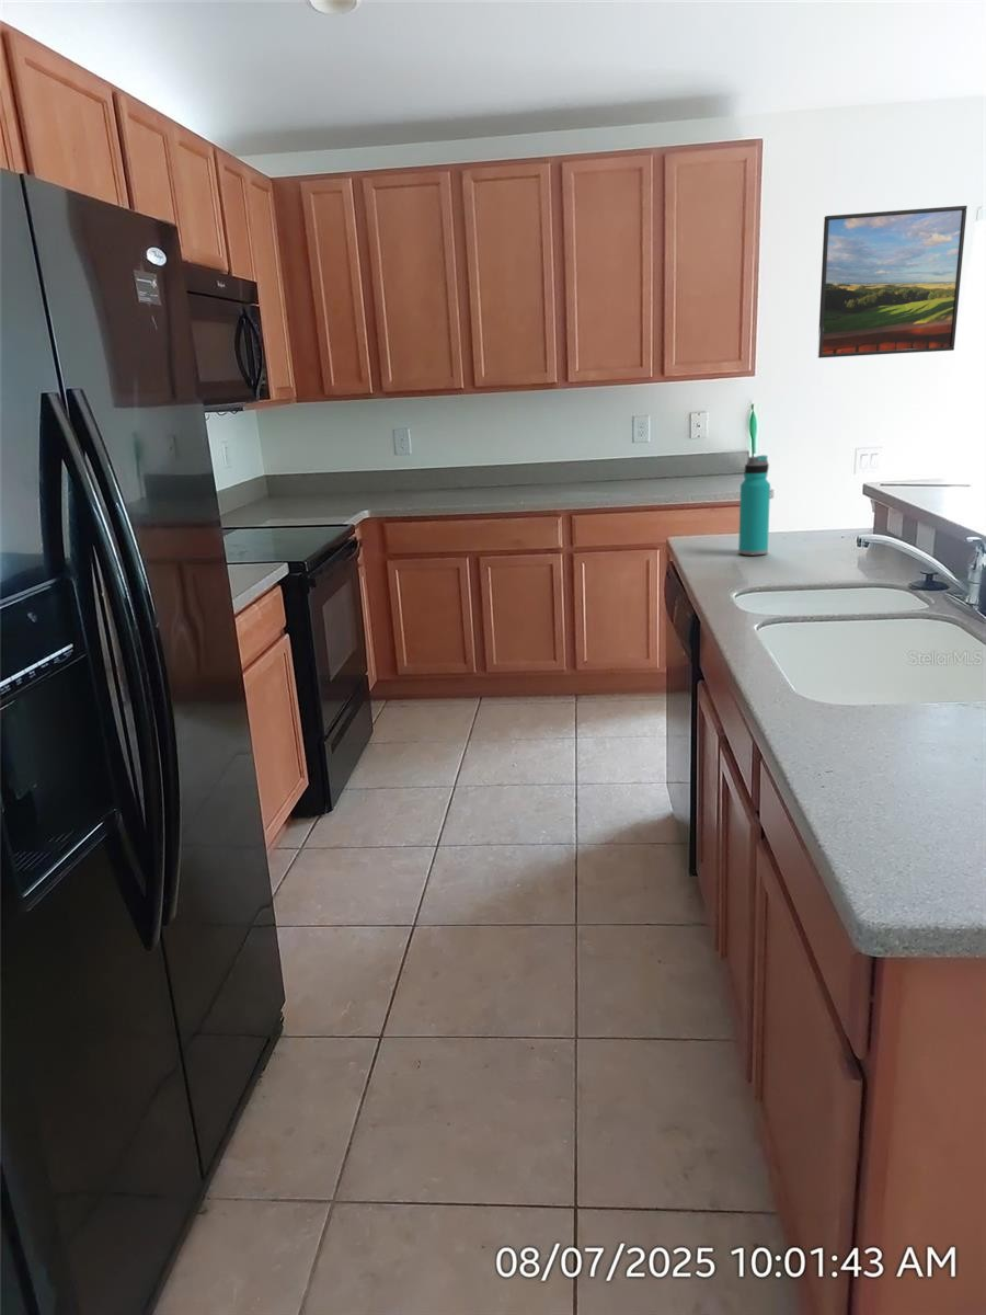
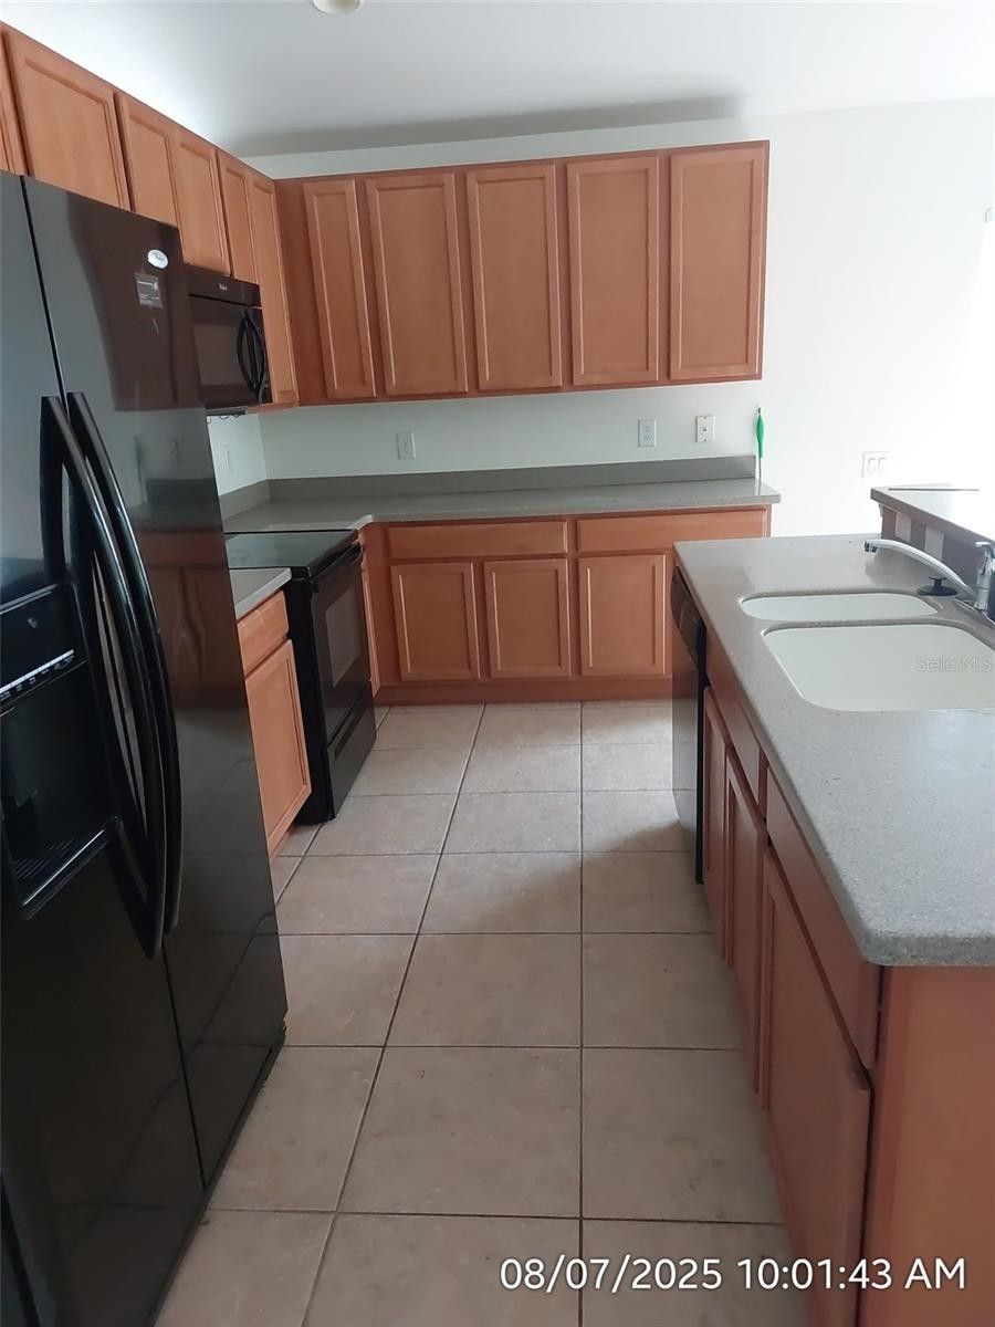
- water bottle [737,454,771,556]
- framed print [816,205,968,359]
